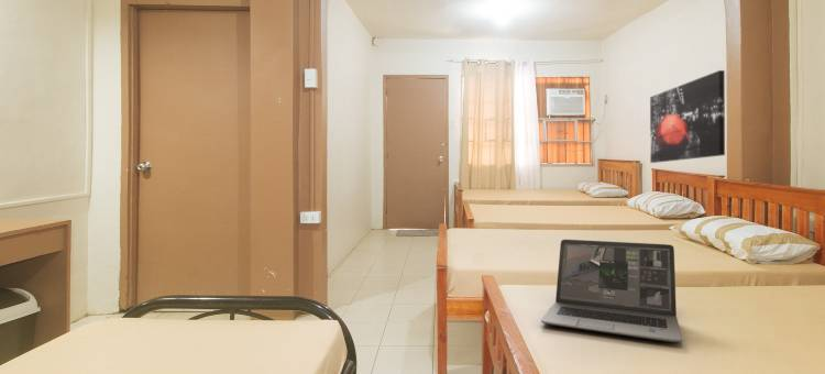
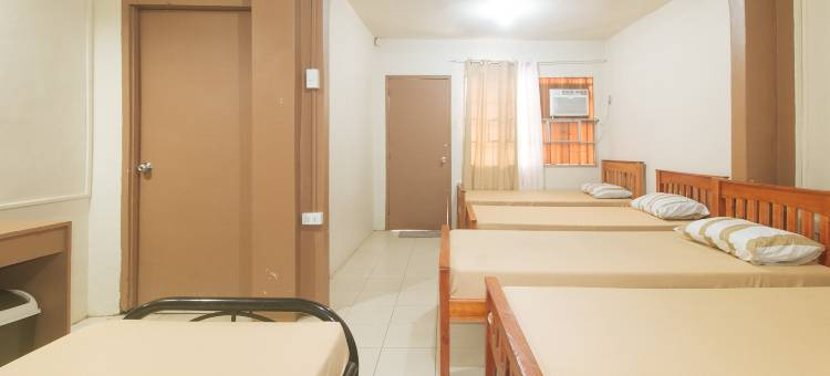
- laptop [540,239,683,343]
- wall art [649,69,726,164]
